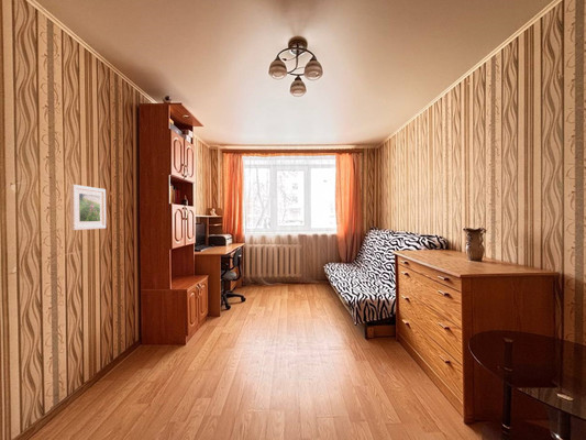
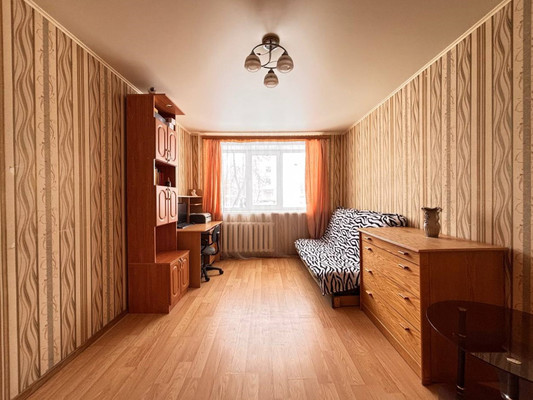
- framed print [69,184,107,231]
